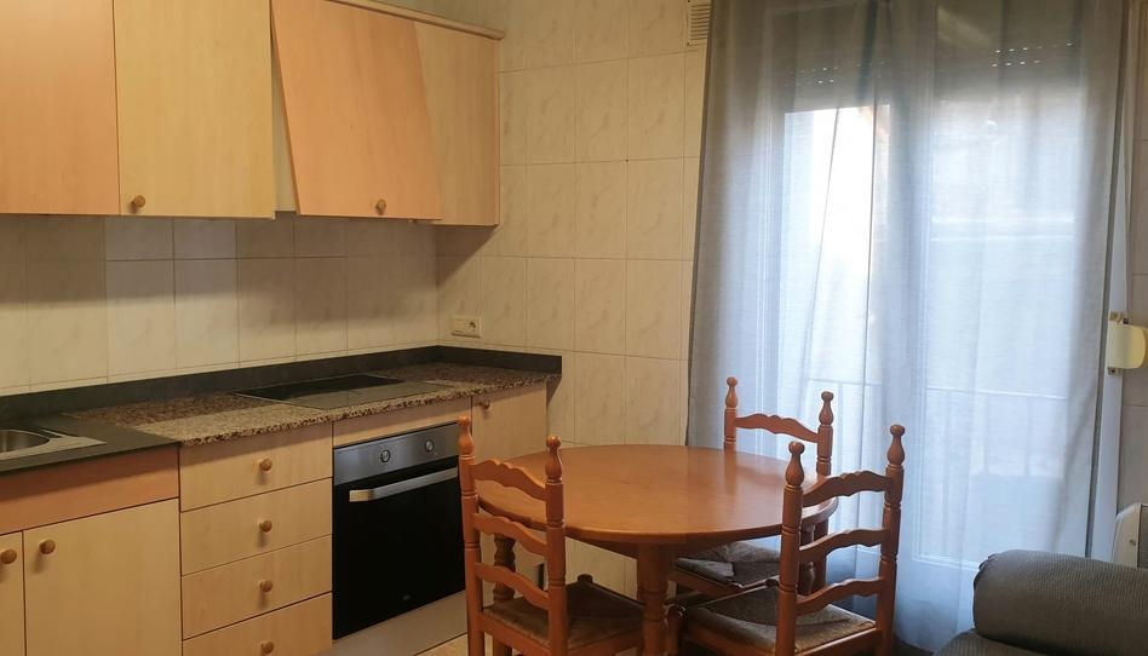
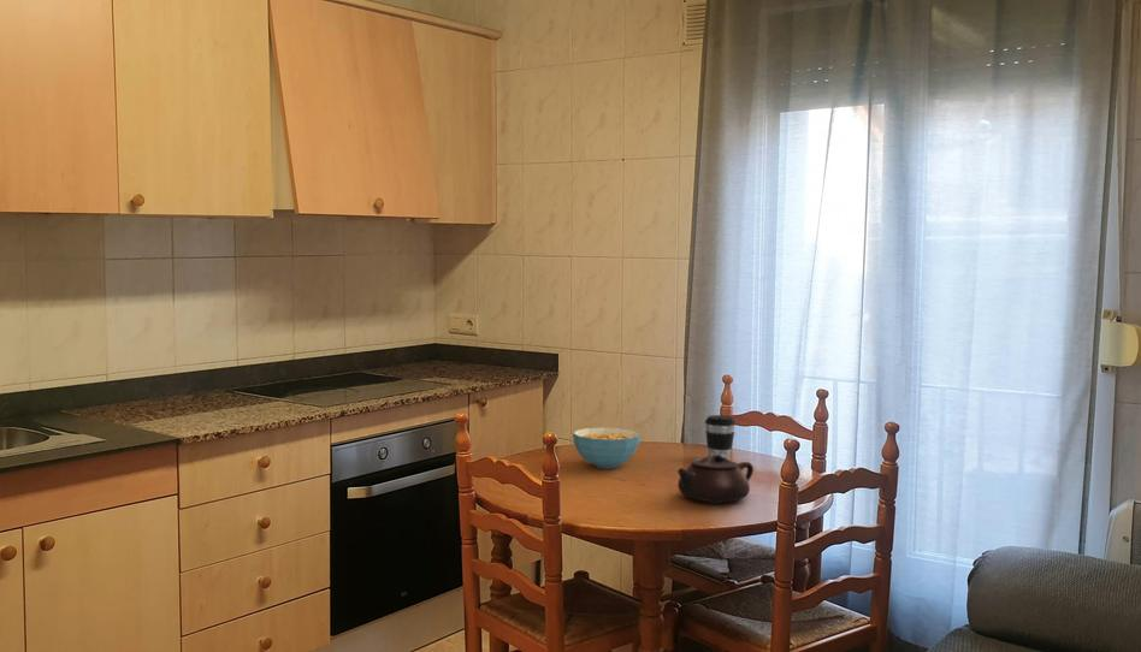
+ cereal bowl [572,427,642,469]
+ teapot [676,455,755,505]
+ coffee cup [704,414,737,461]
